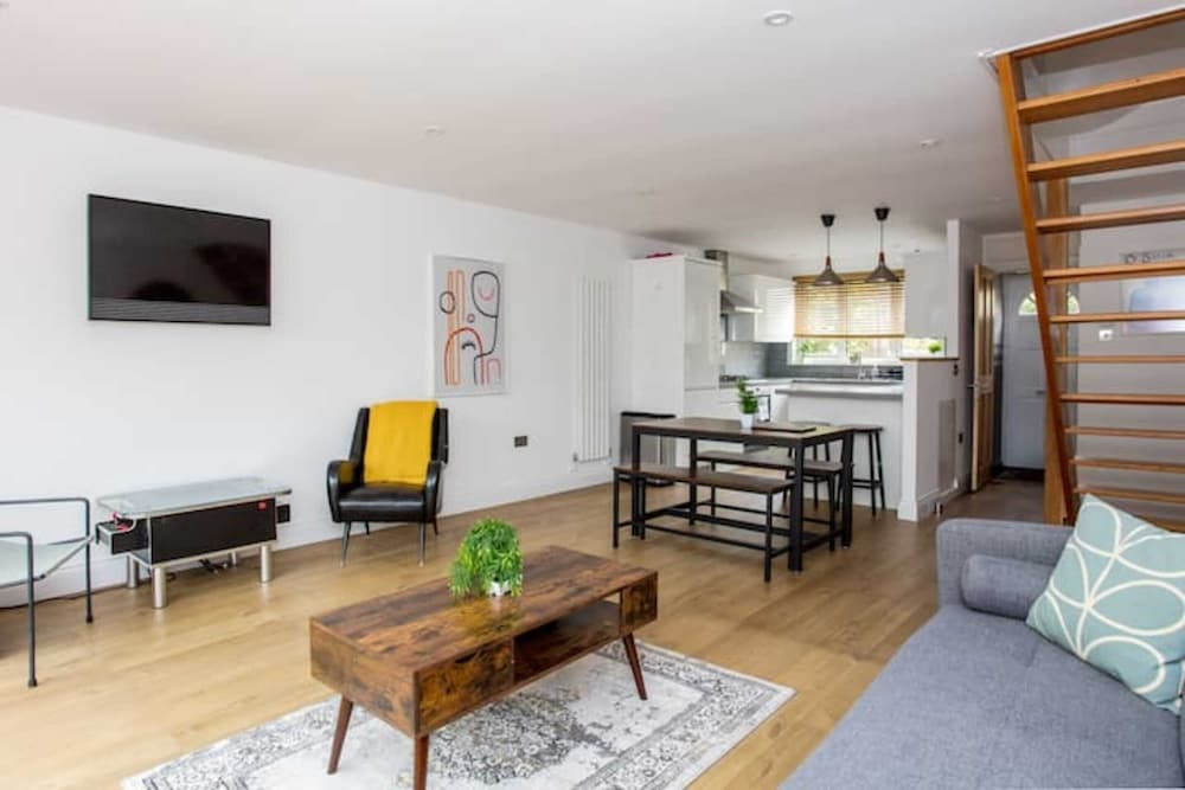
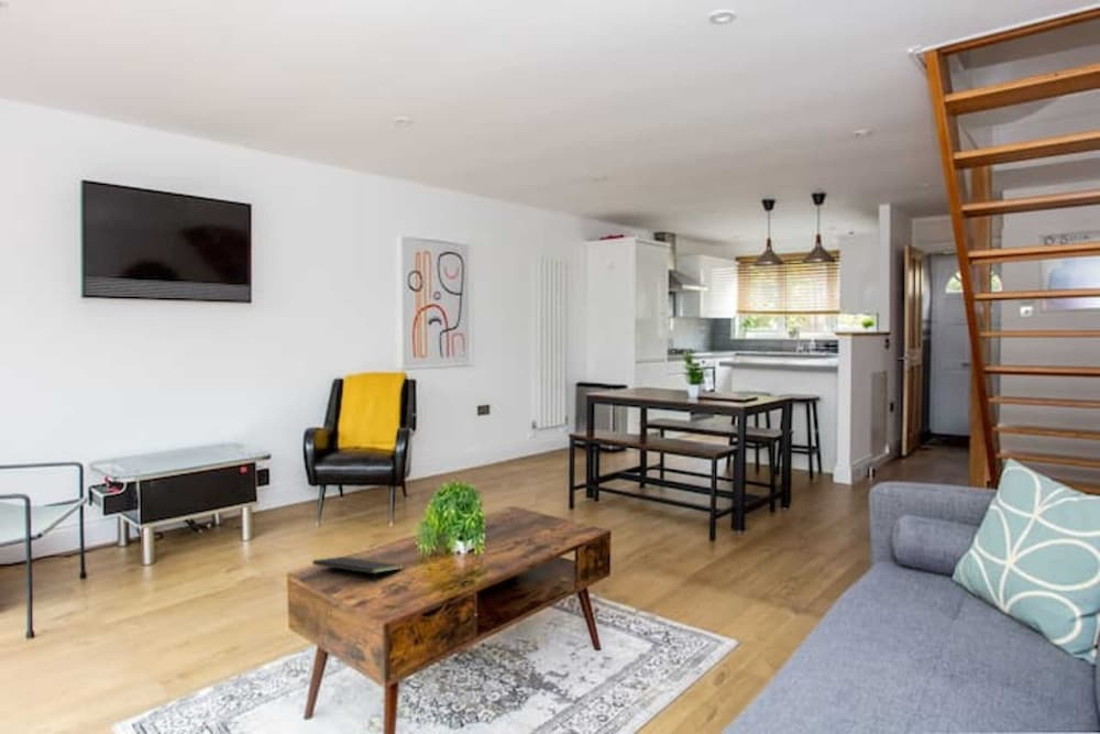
+ notepad [311,556,405,585]
